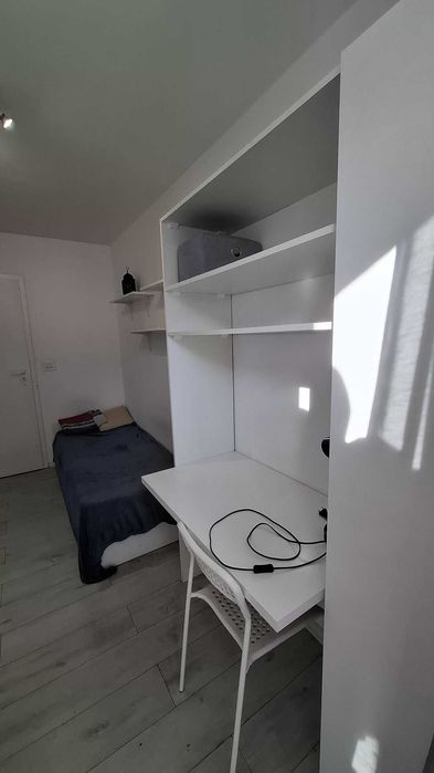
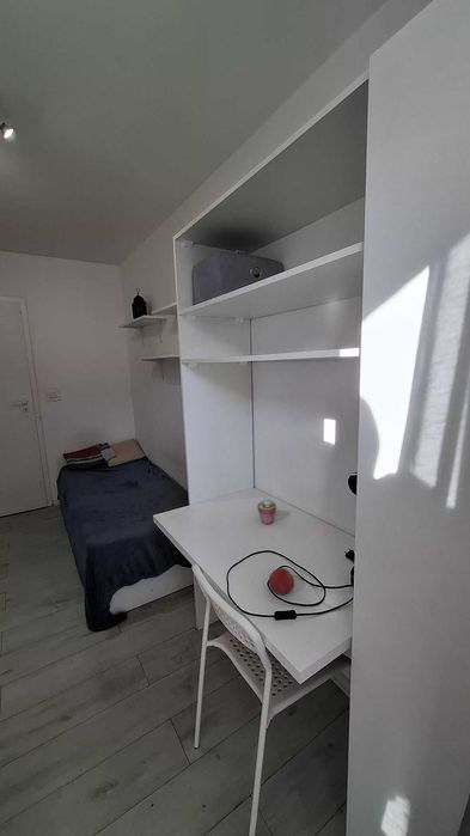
+ apple [268,567,295,596]
+ potted succulent [256,498,277,525]
